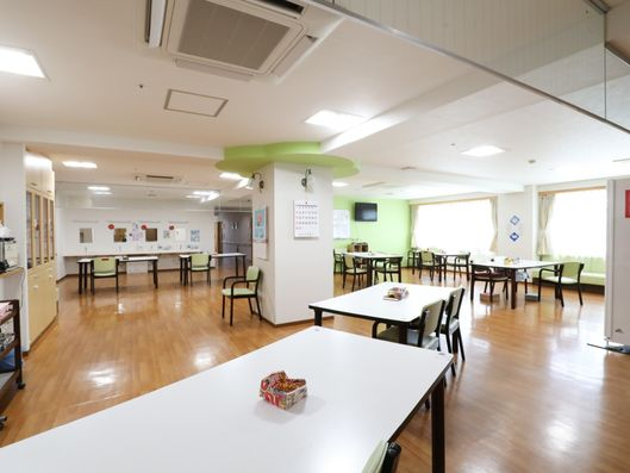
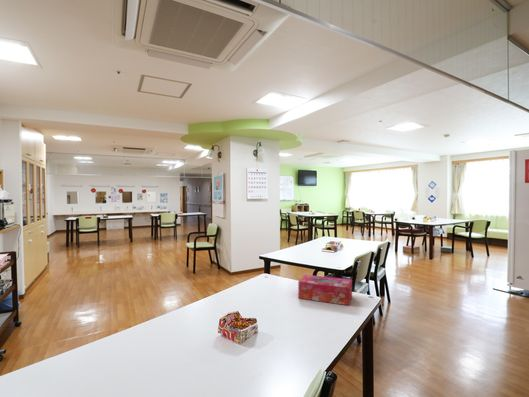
+ tissue box [297,274,353,306]
